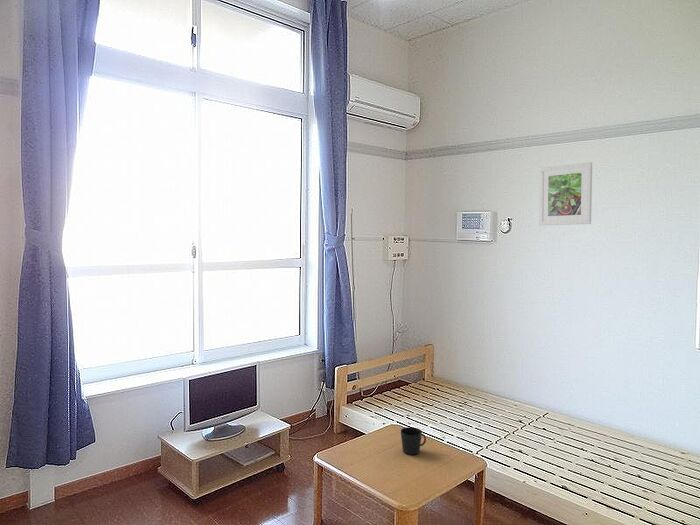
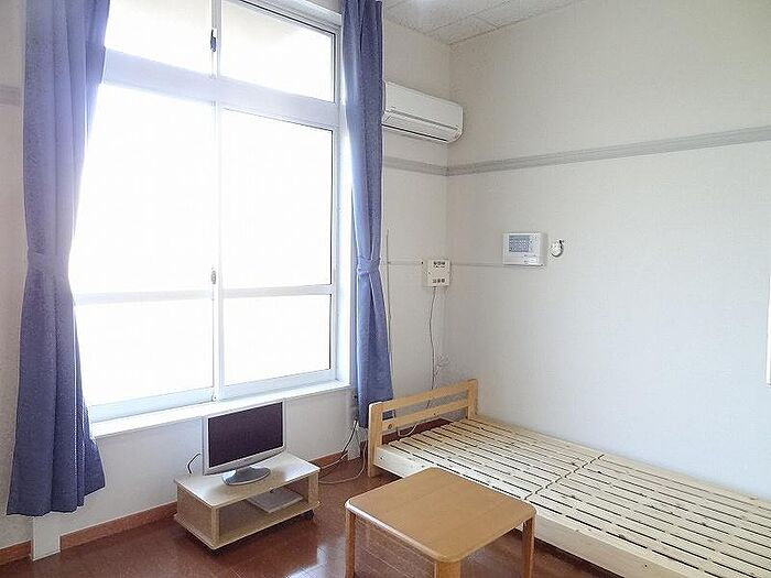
- cup [400,426,427,456]
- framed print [538,161,593,226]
